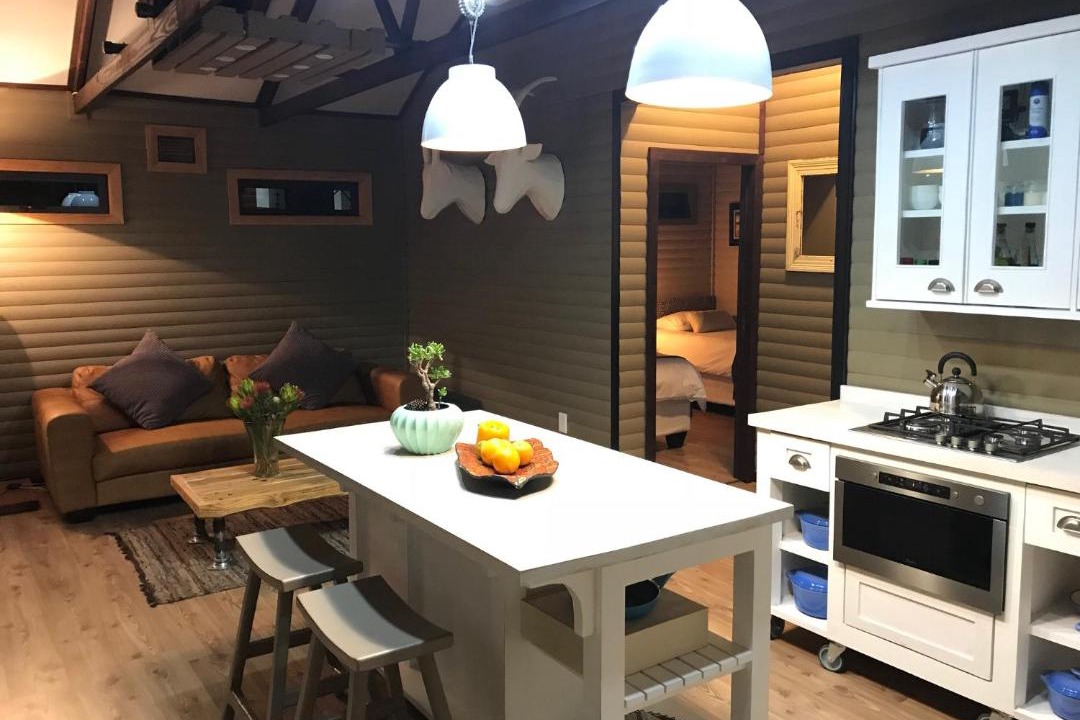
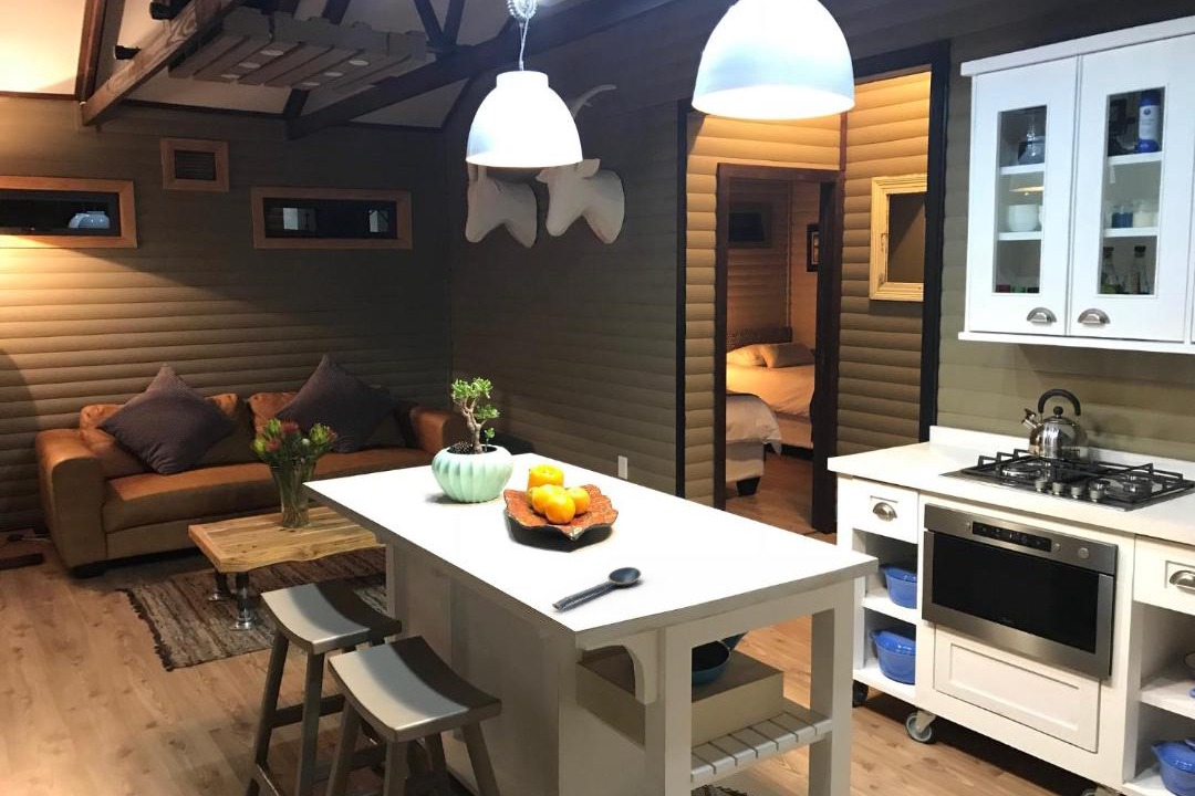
+ spoon [551,566,642,611]
